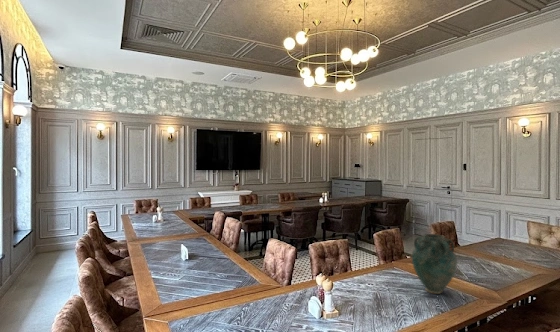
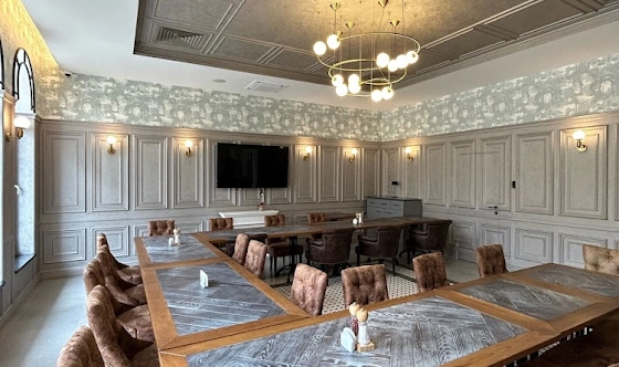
- vase [411,233,458,295]
